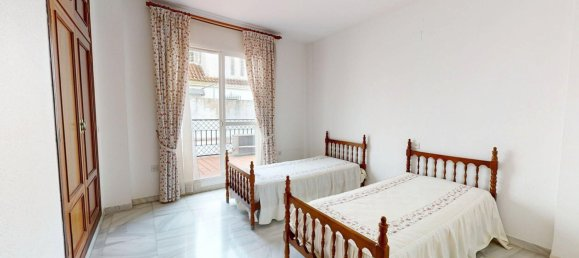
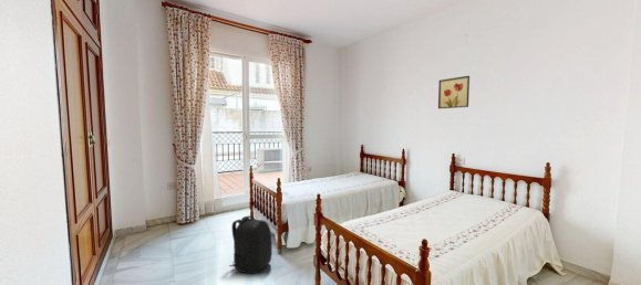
+ wall art [437,75,471,109]
+ backpack [228,215,273,275]
